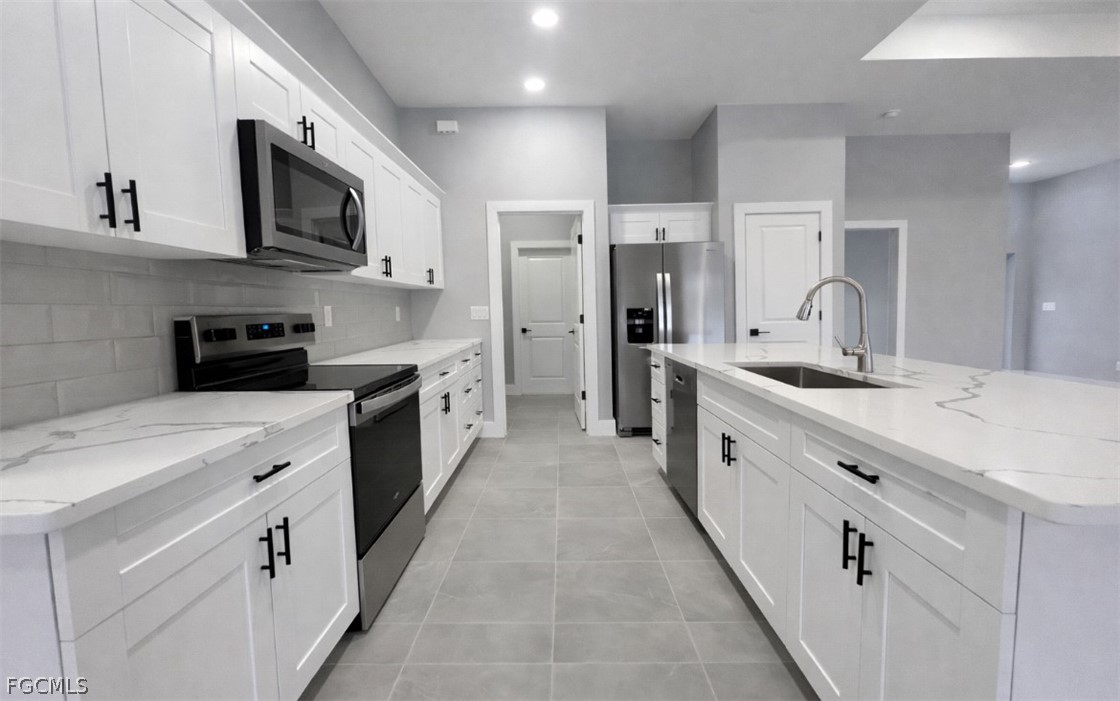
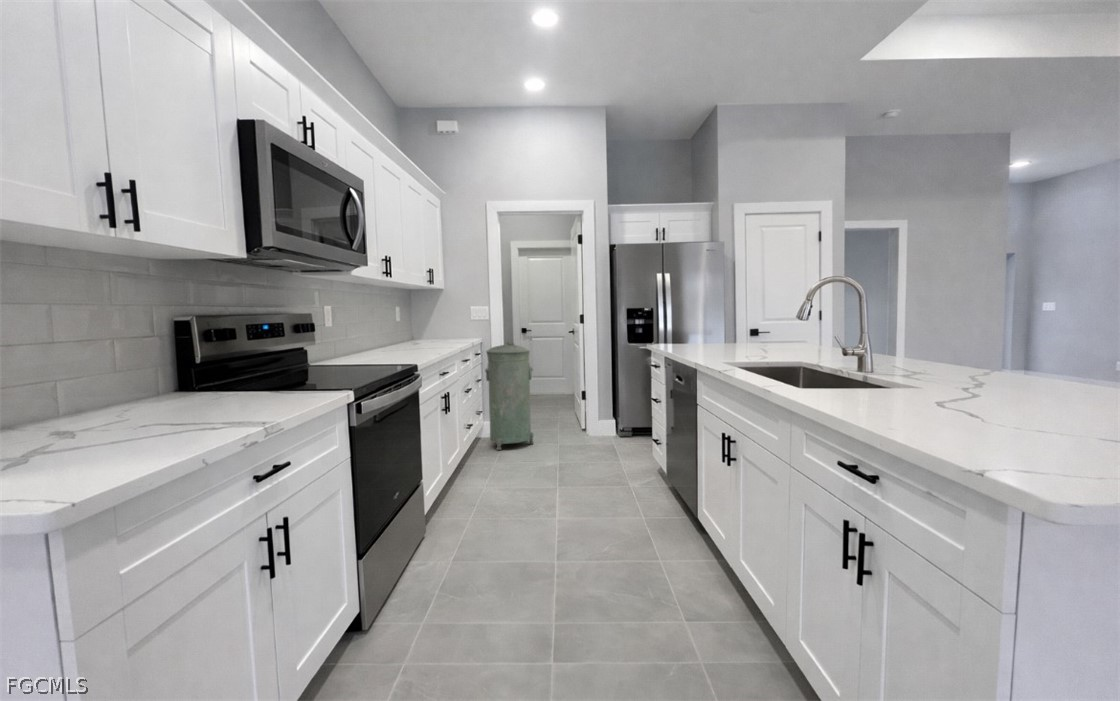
+ trash can [484,341,535,451]
